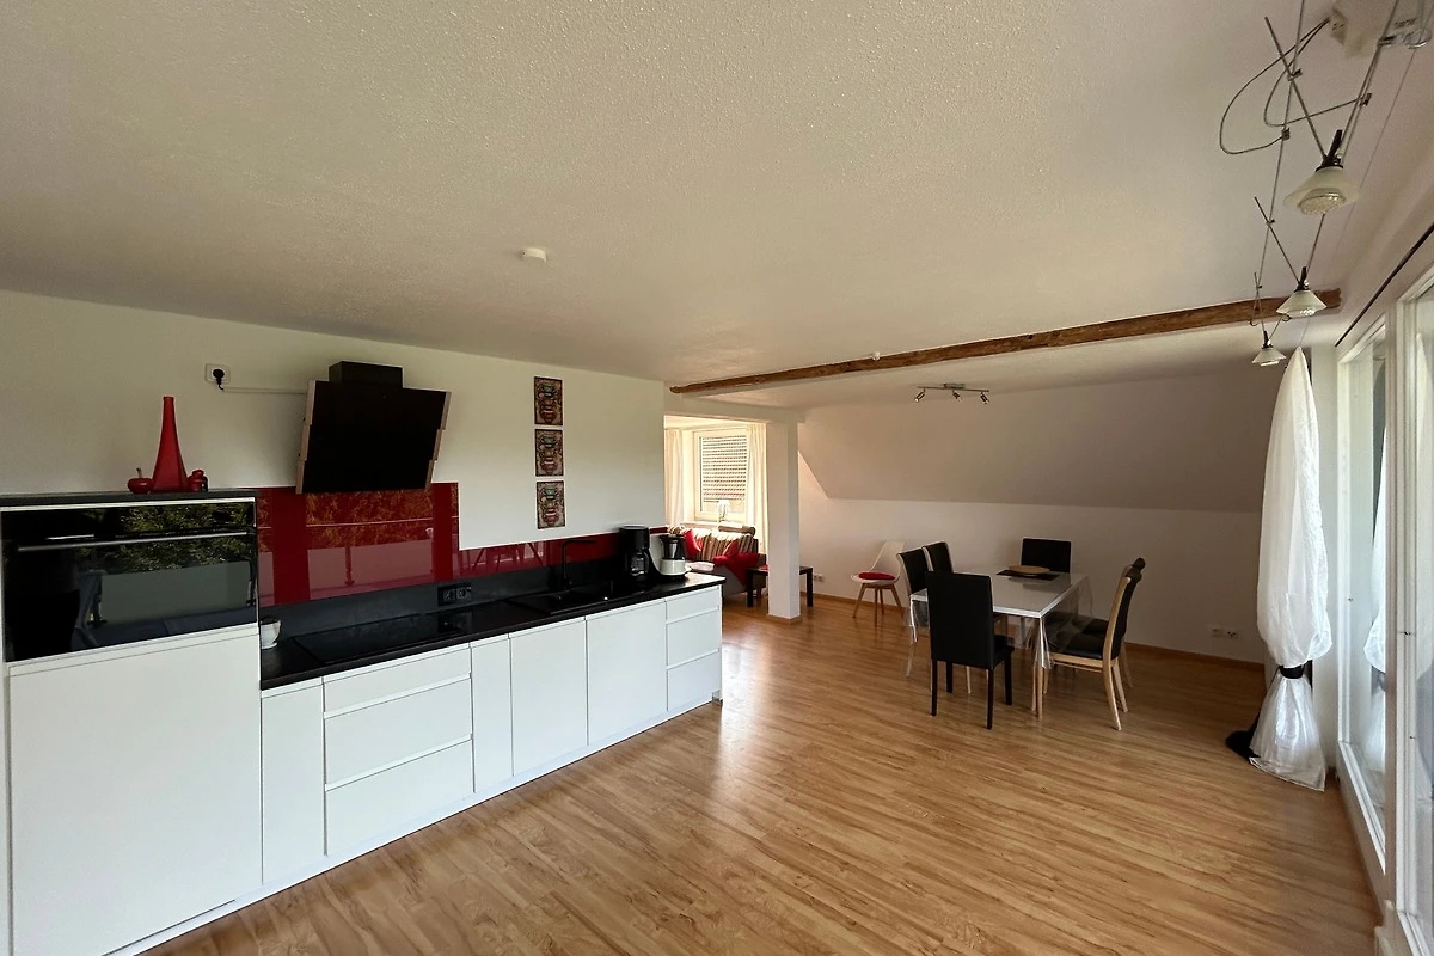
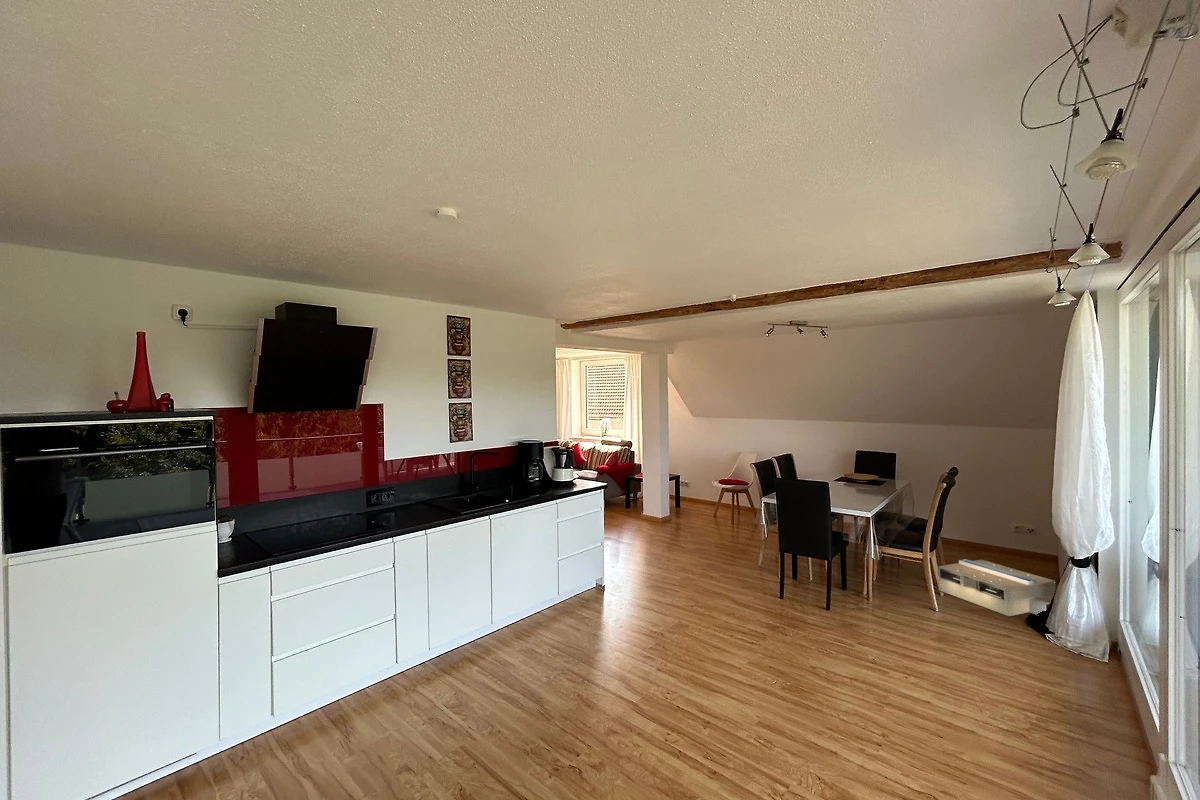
+ ceiling vent [937,558,1057,617]
